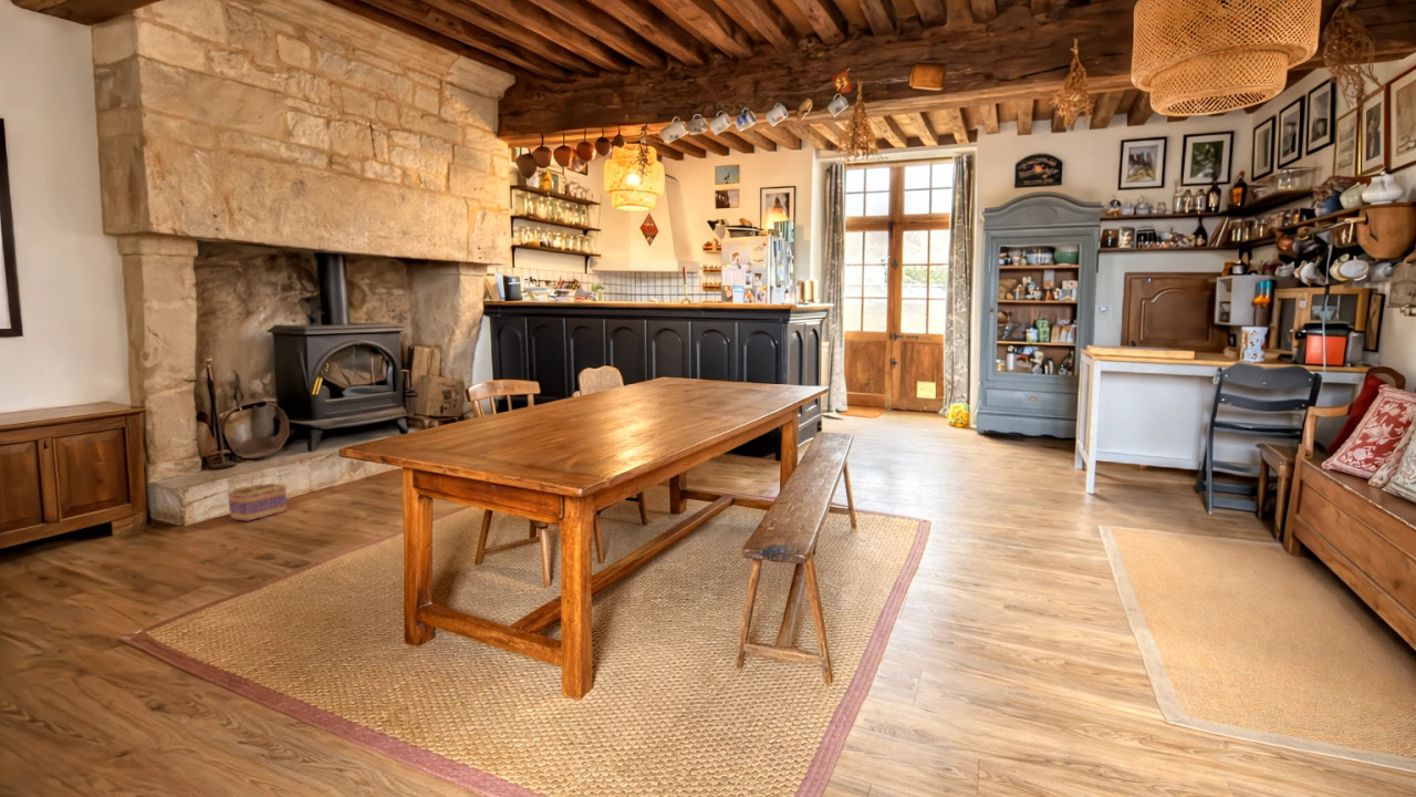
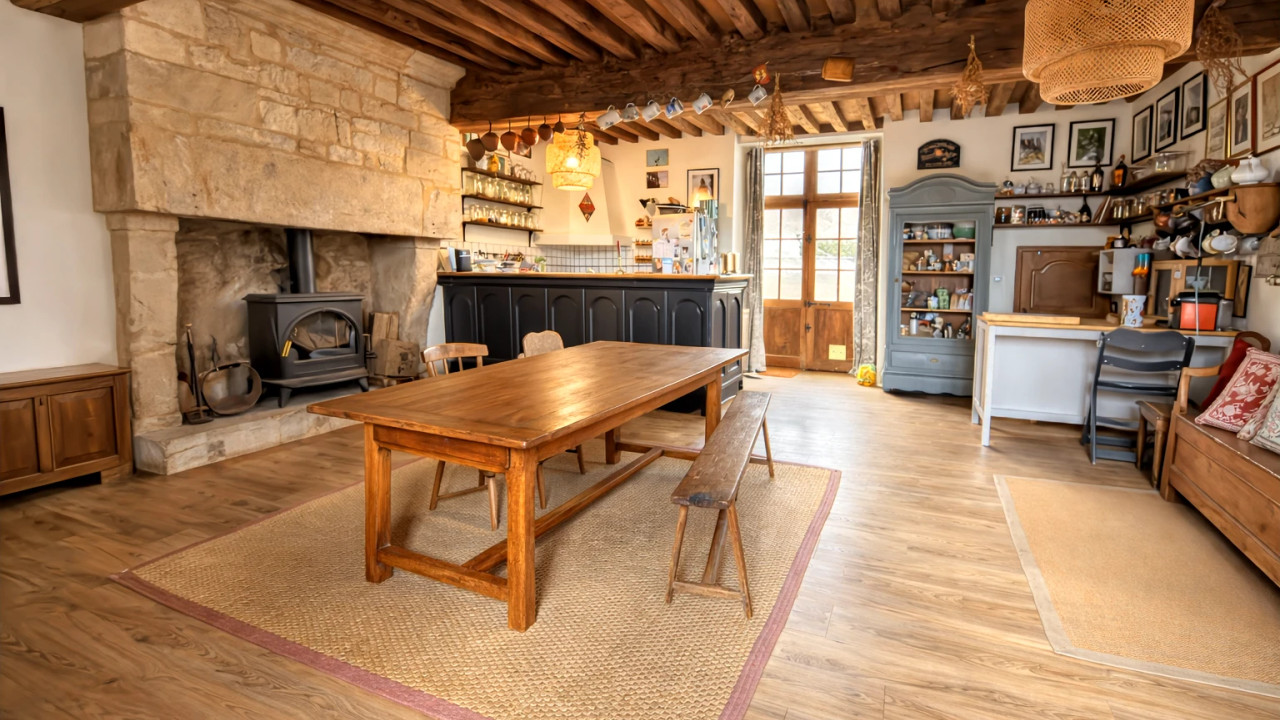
- basket [227,460,288,522]
